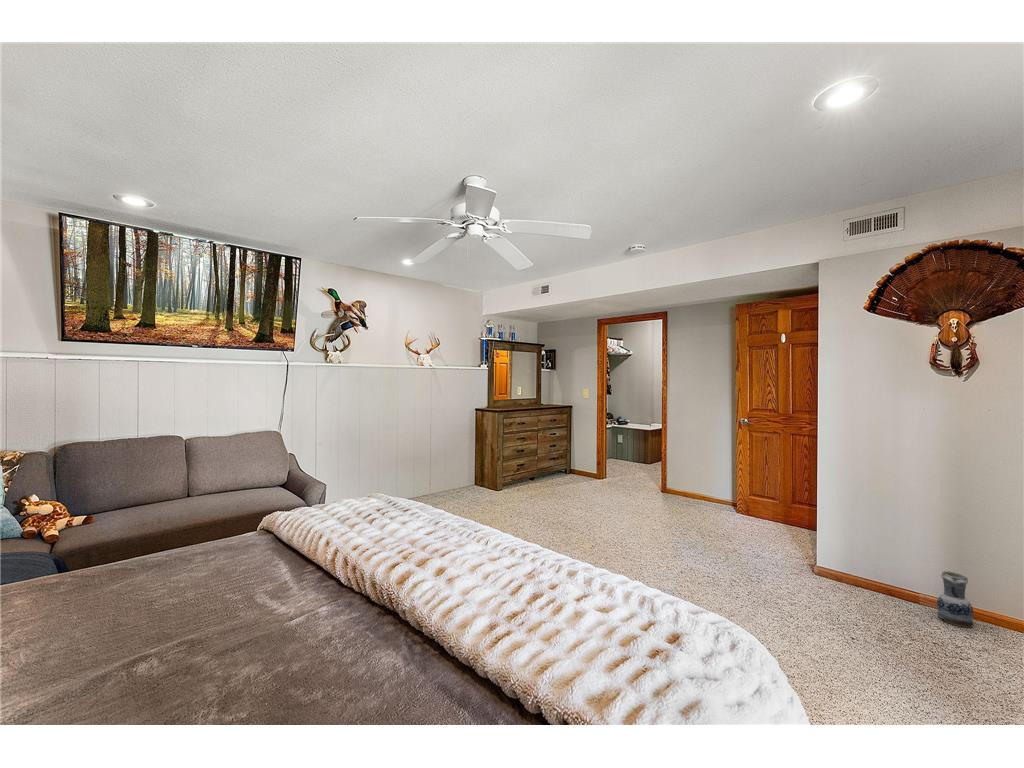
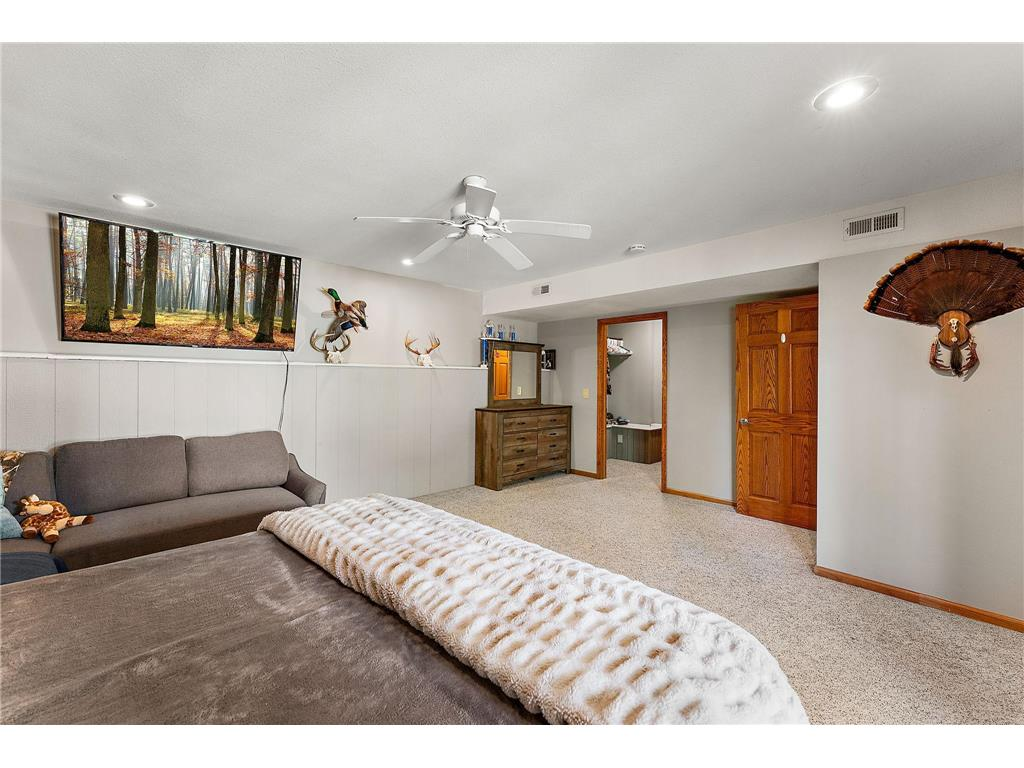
- ceramic jug [936,570,975,628]
